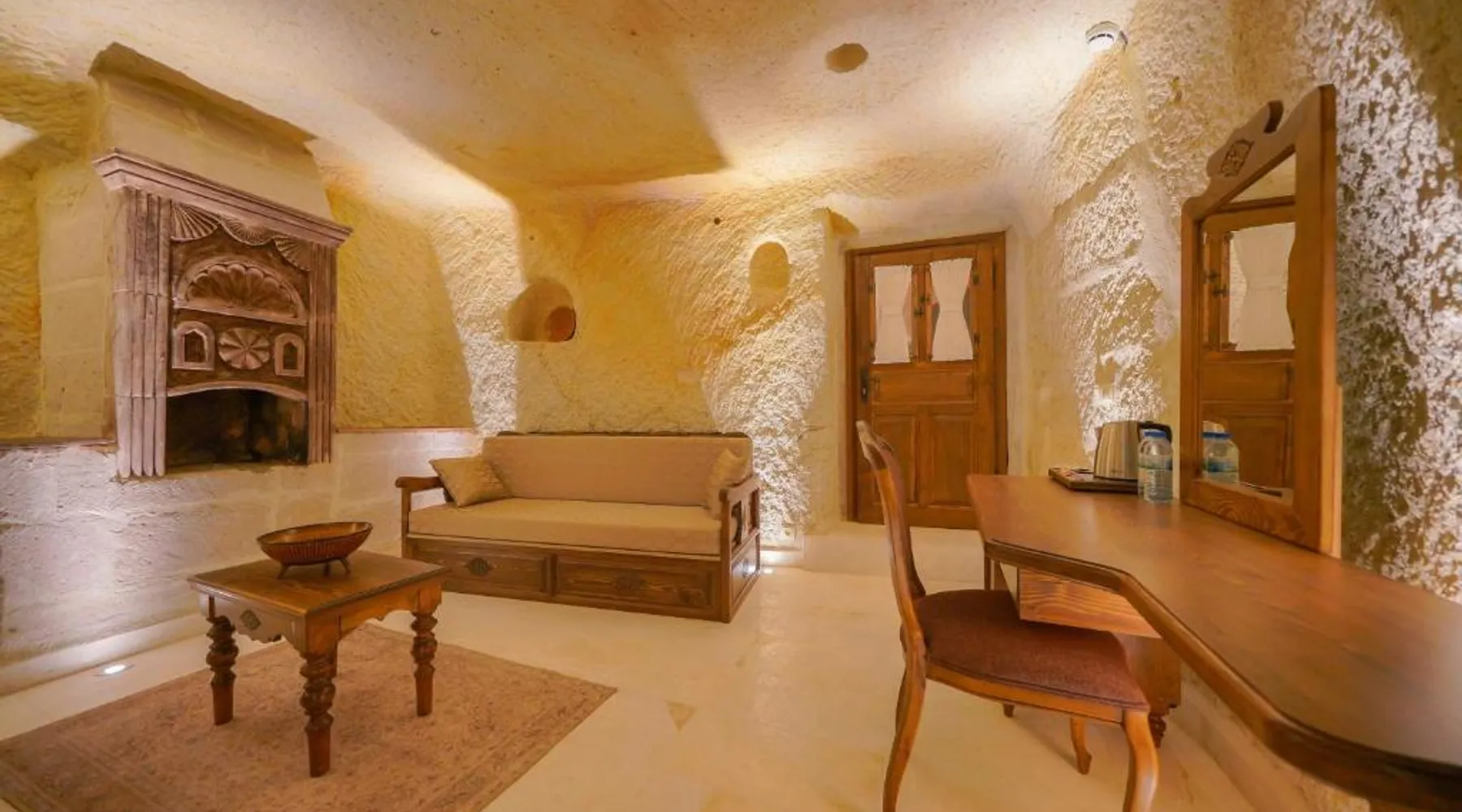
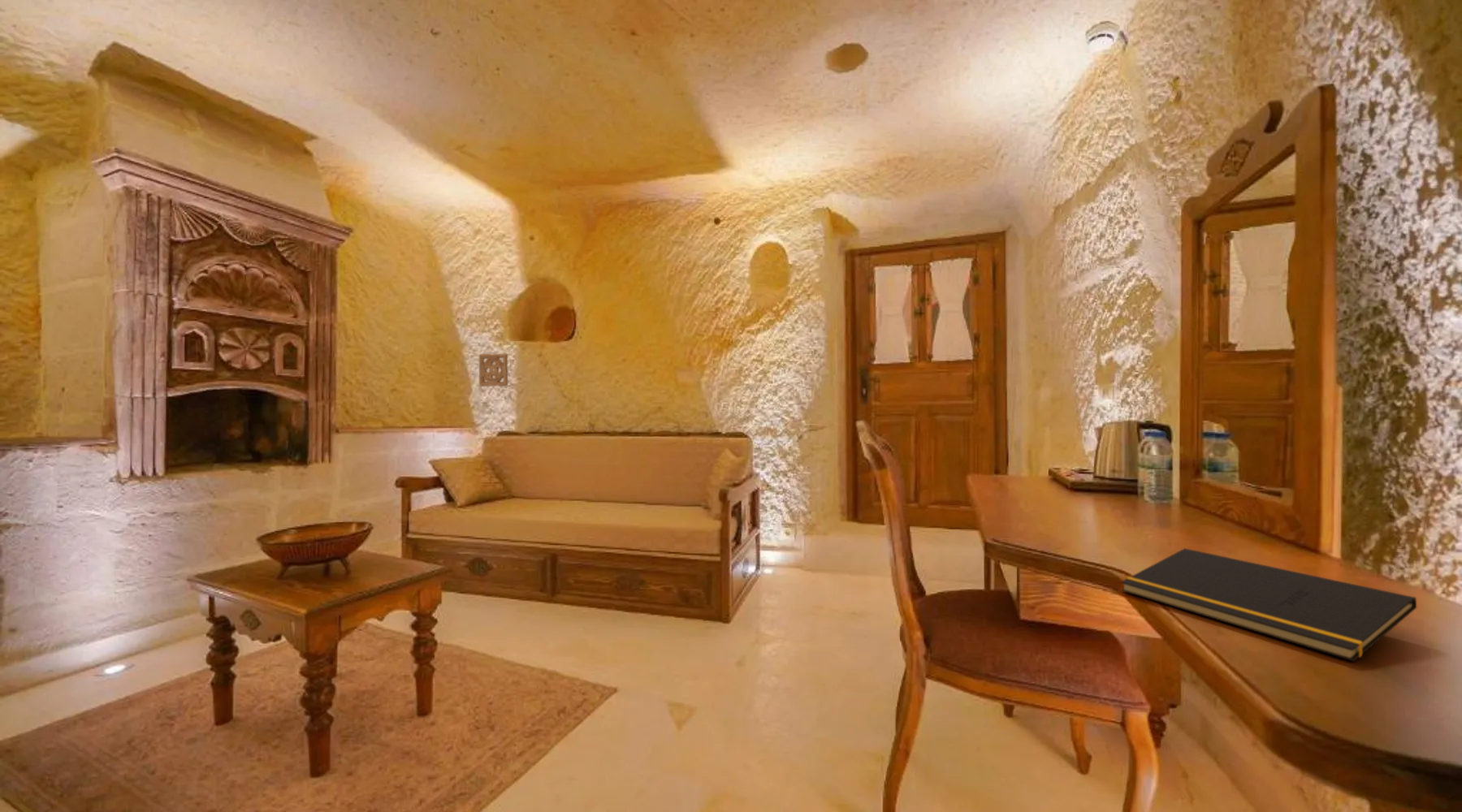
+ wall ornament [478,353,509,387]
+ notepad [1120,547,1417,662]
